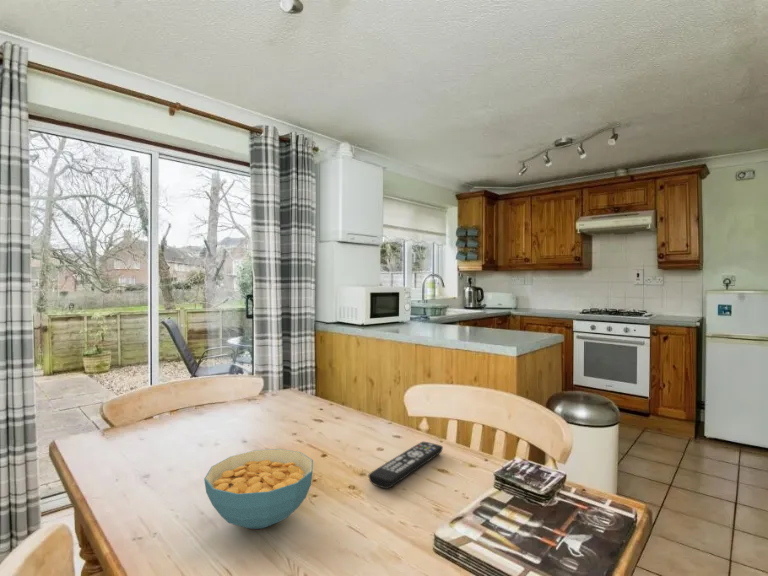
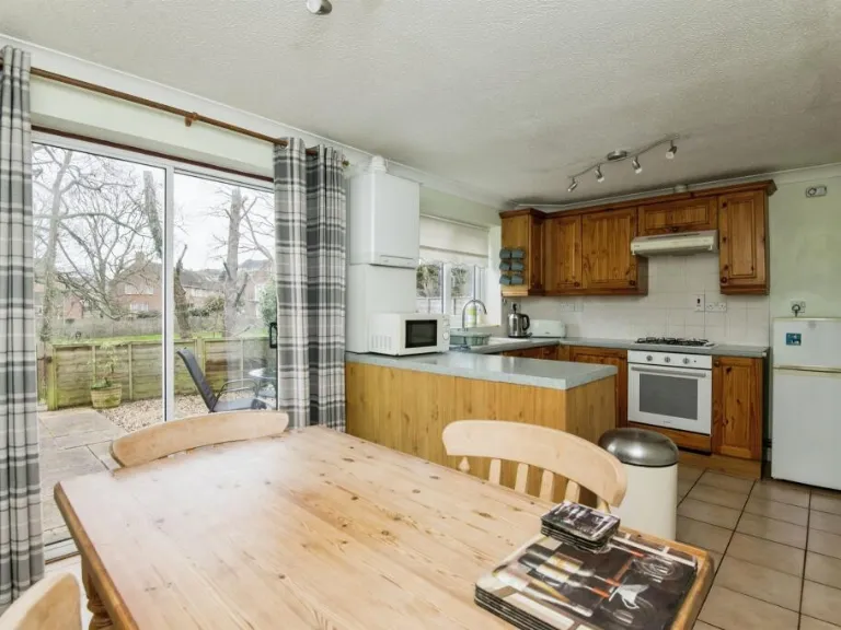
- remote control [368,441,444,489]
- cereal bowl [203,448,314,530]
